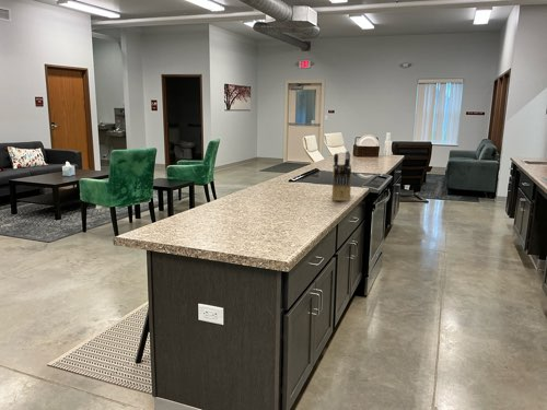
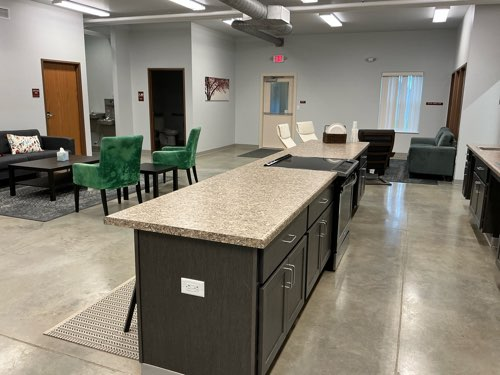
- knife block [331,150,352,202]
